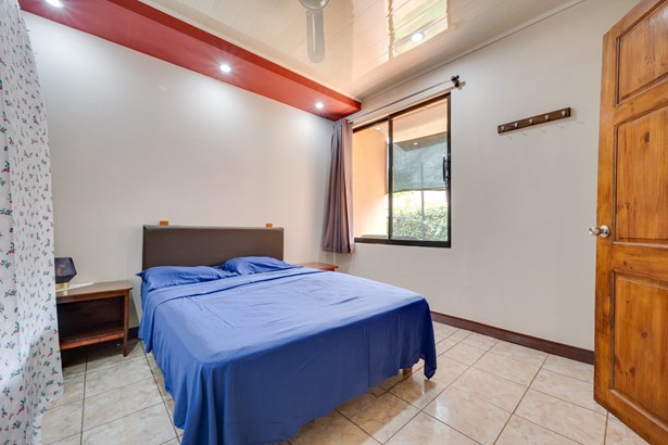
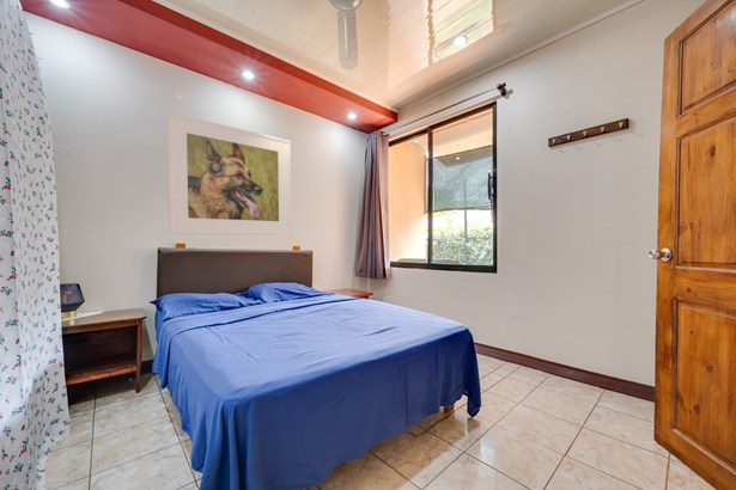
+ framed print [165,111,292,235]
